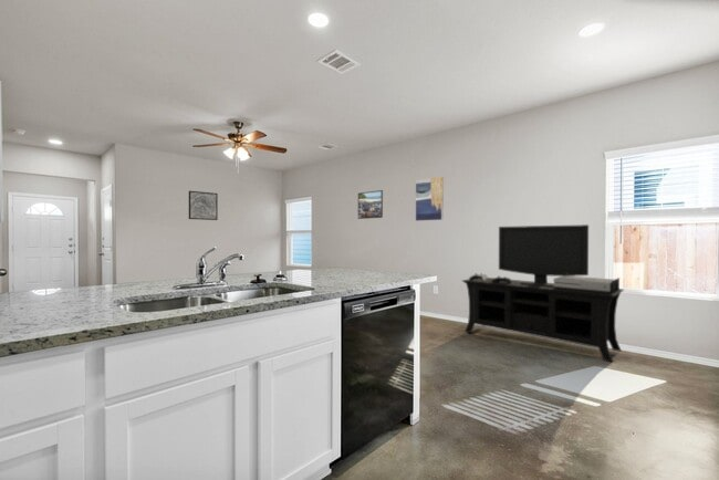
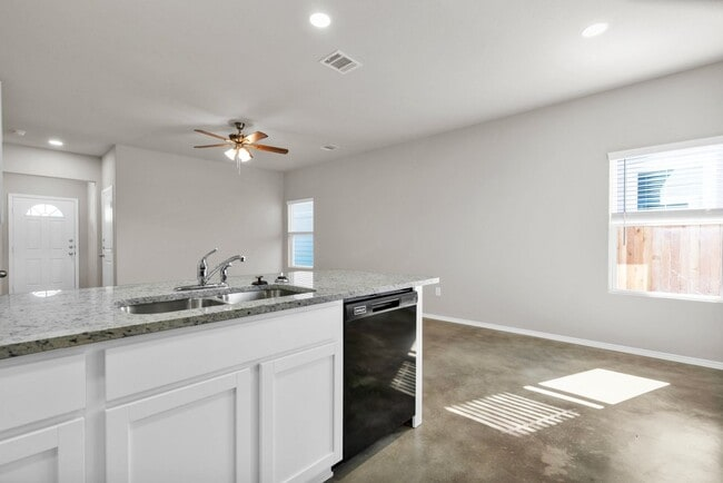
- media console [461,223,625,364]
- wall art [415,176,445,221]
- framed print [357,189,384,220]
- wall art [188,190,219,221]
